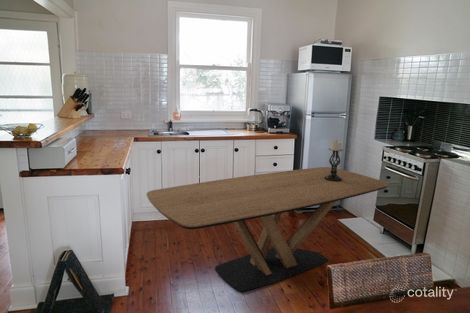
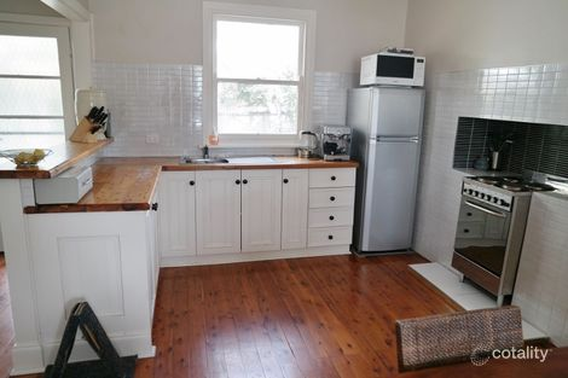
- dining table [146,166,389,293]
- candle holder [324,139,344,182]
